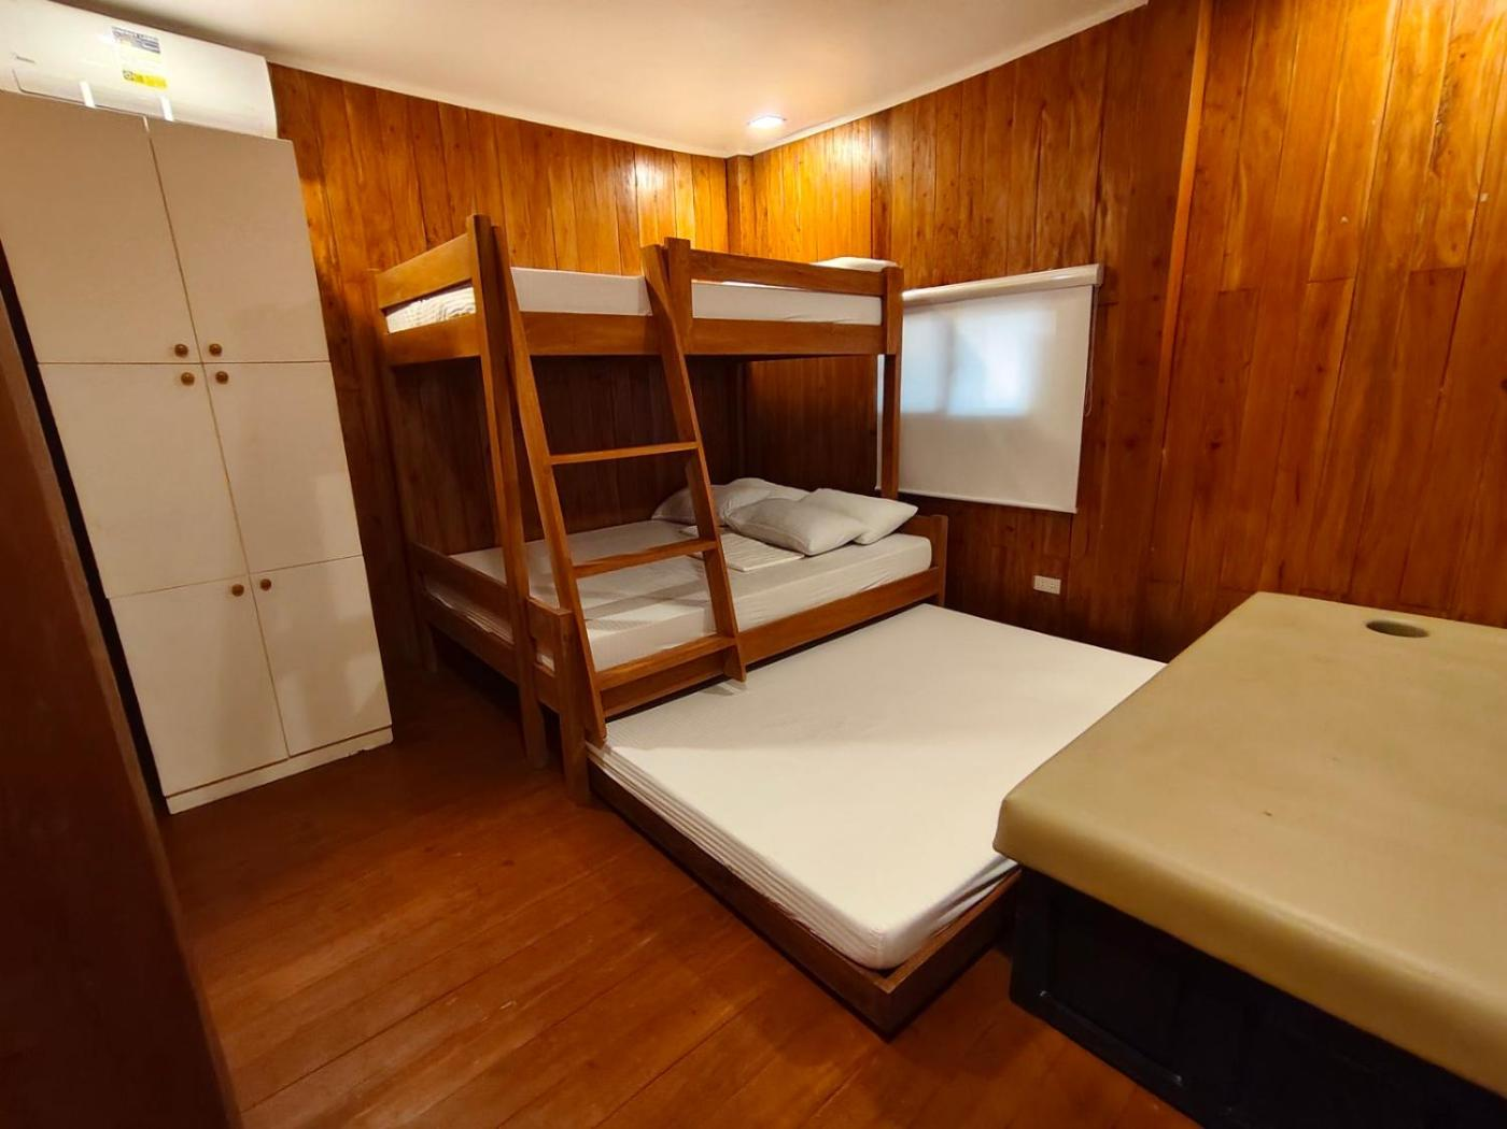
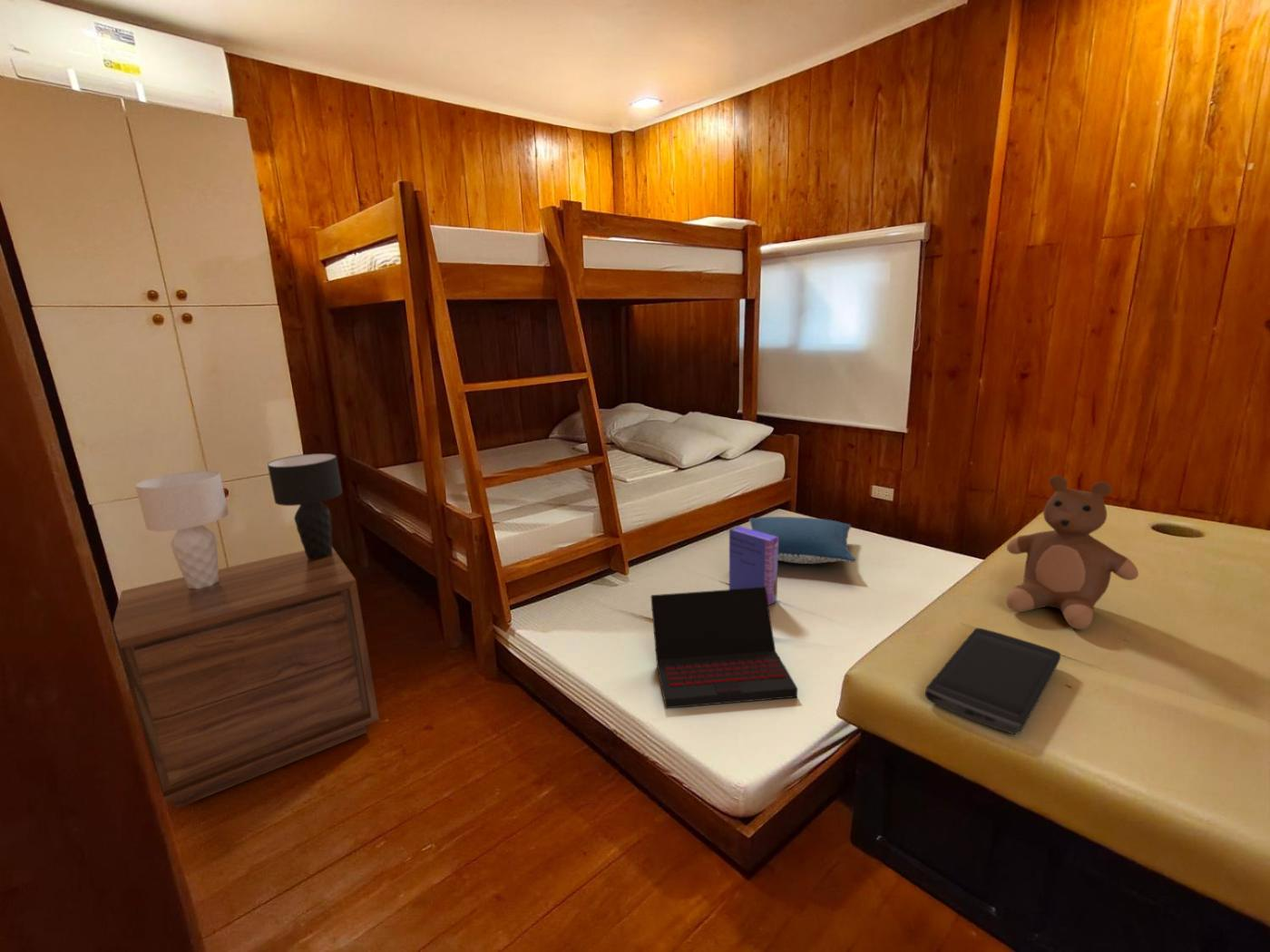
+ pillow [748,516,856,565]
+ laptop [650,587,798,709]
+ smartphone [924,627,1061,735]
+ nightstand [112,546,380,810]
+ table lamp [134,452,343,589]
+ cereal box [728,525,778,607]
+ teddy bear [1005,474,1139,630]
